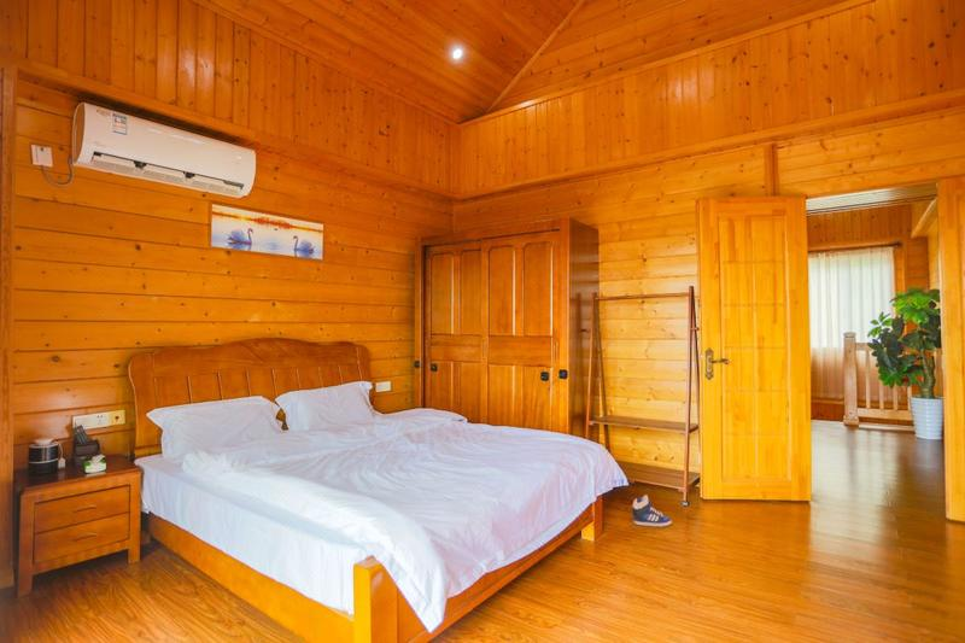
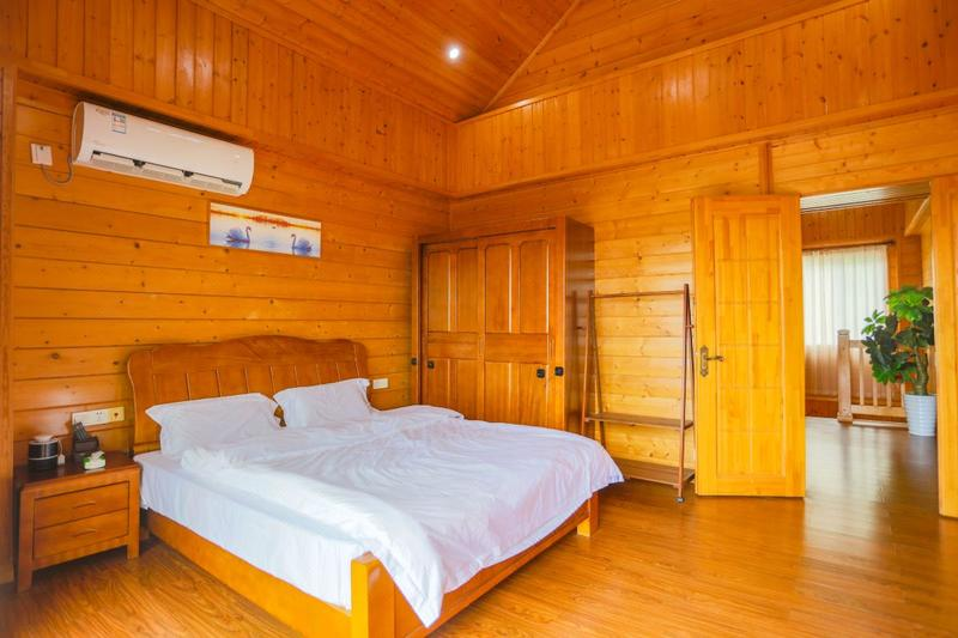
- sneaker [631,493,673,528]
